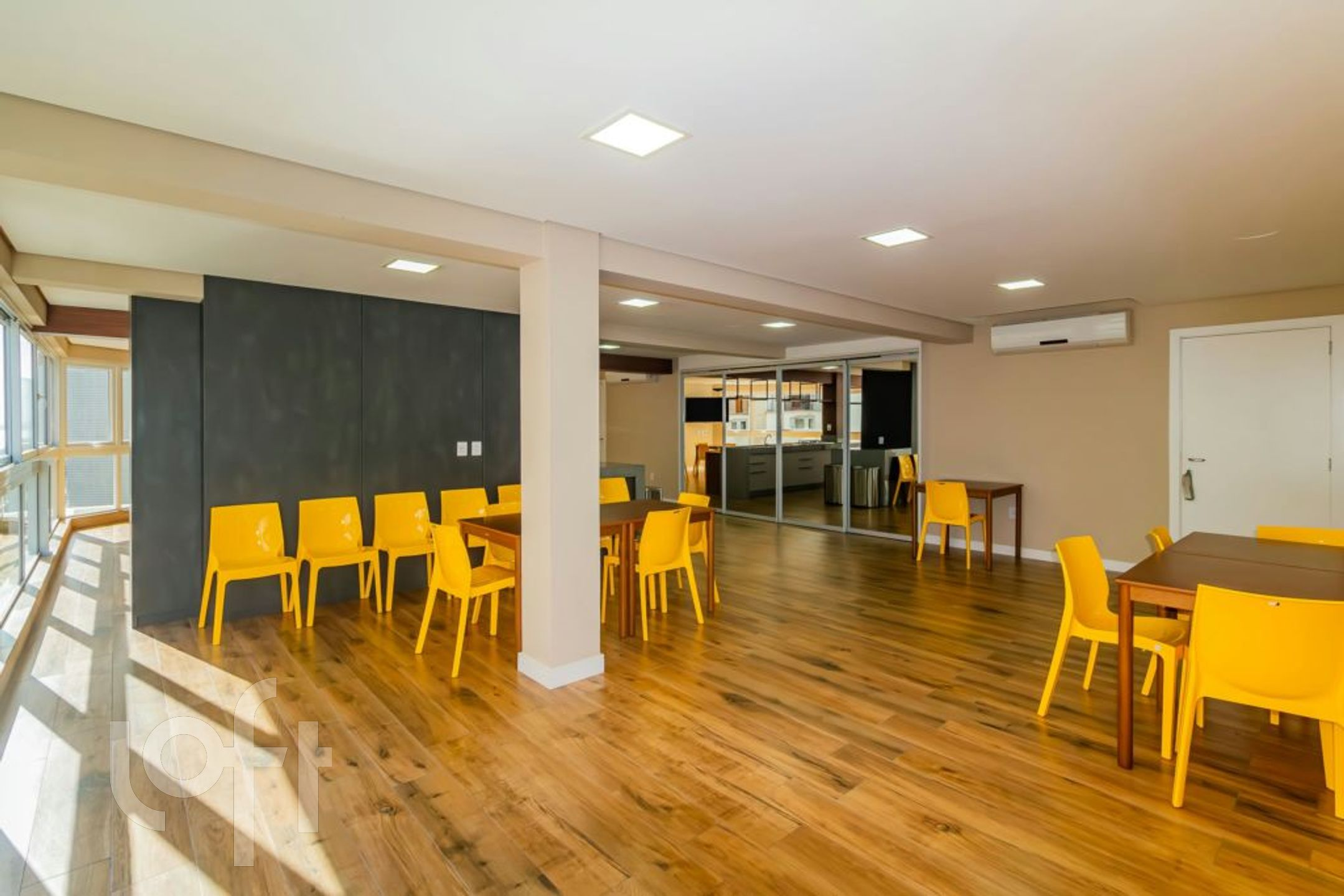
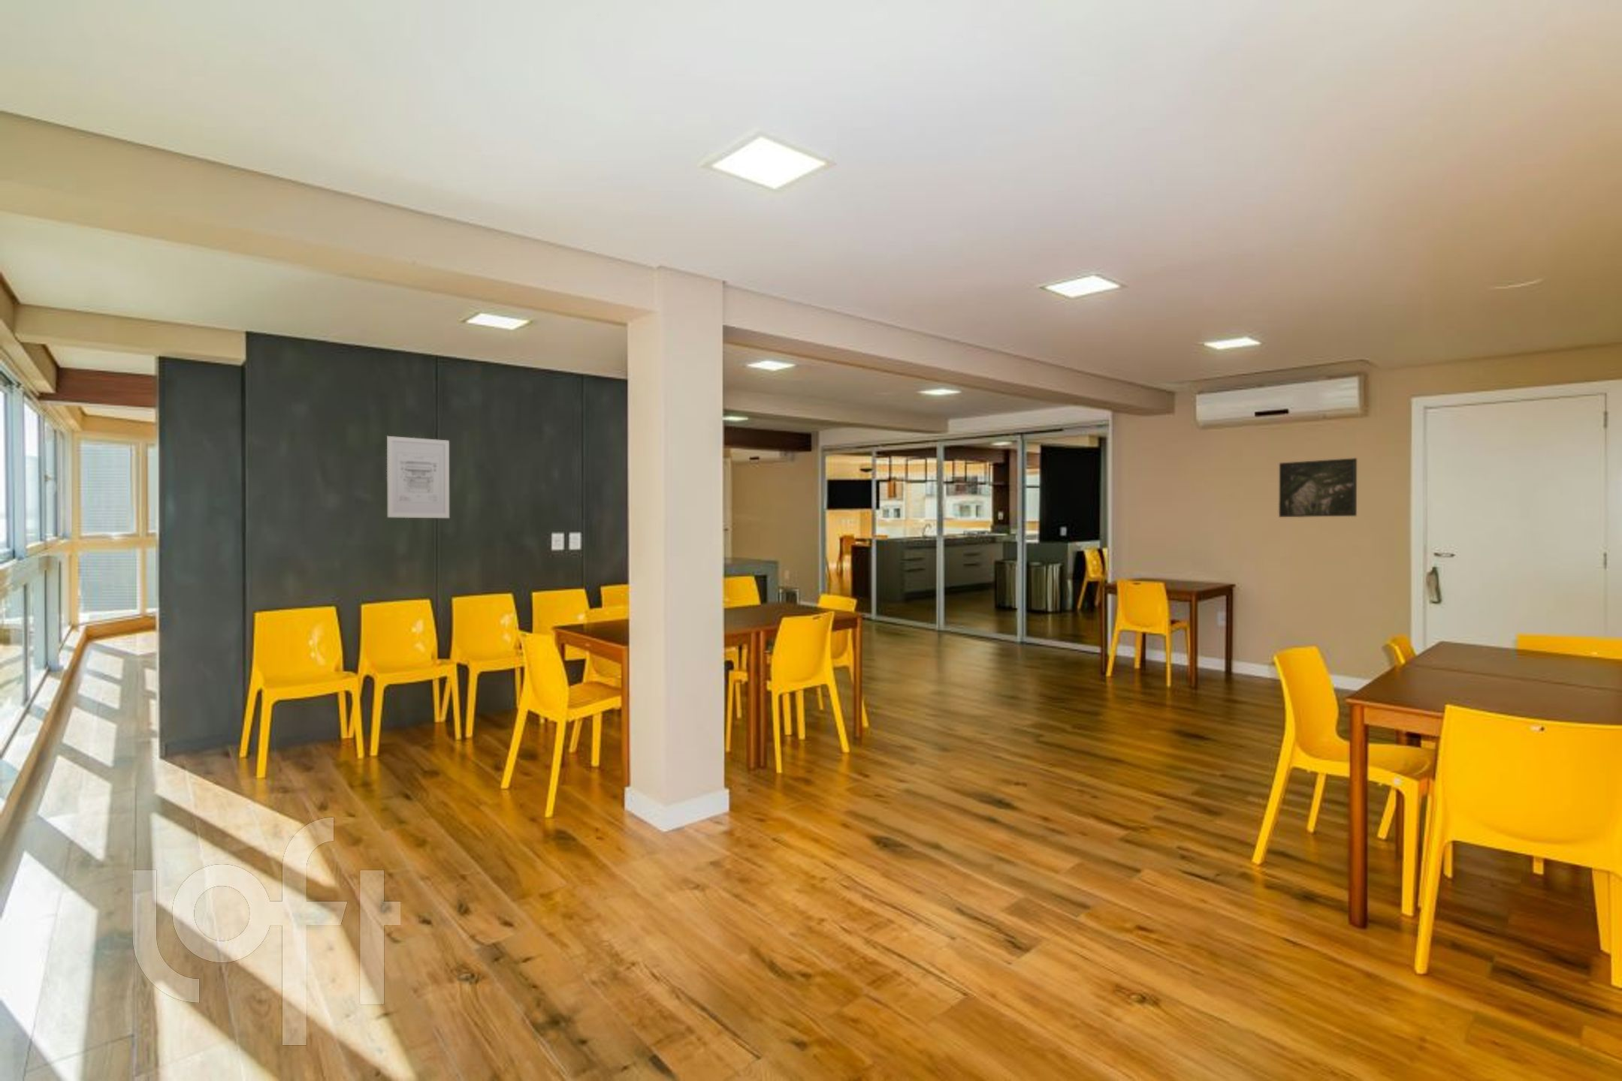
+ wall art [386,436,450,519]
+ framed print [1278,457,1358,518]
